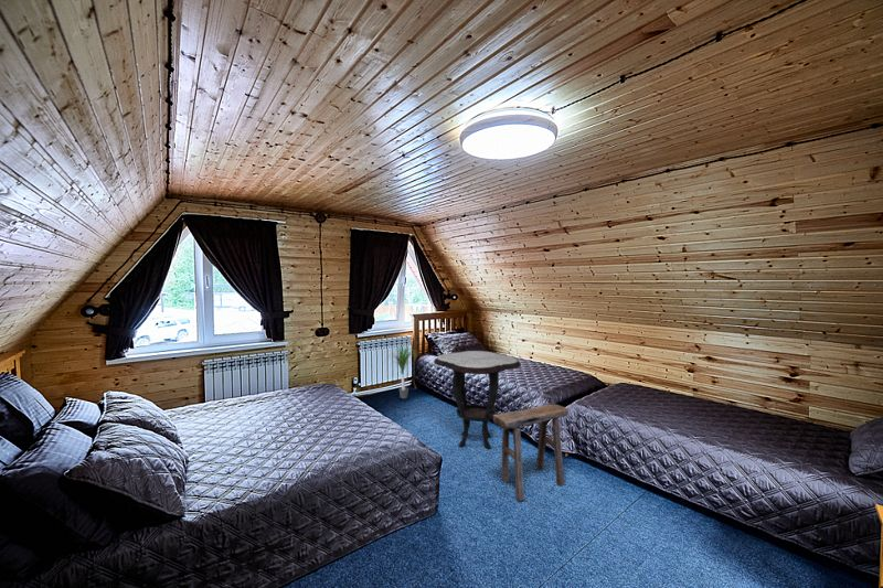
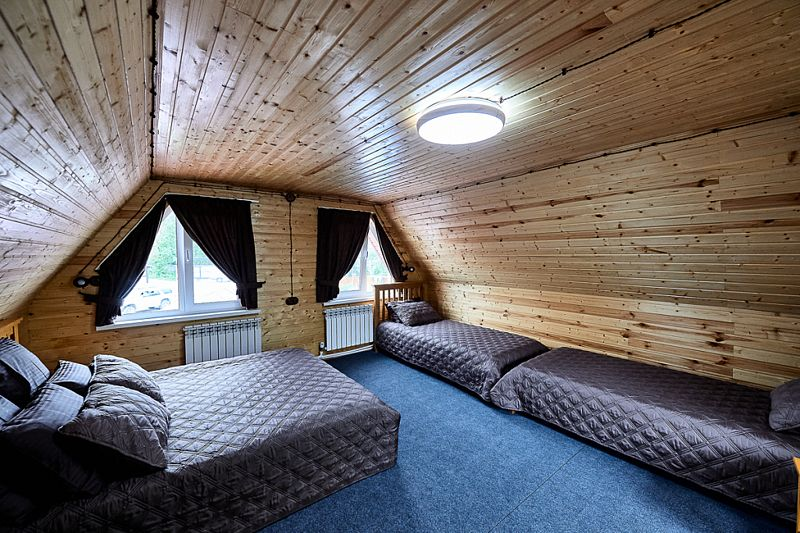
- side table [433,350,522,450]
- stool [492,404,570,502]
- potted plant [383,342,416,399]
